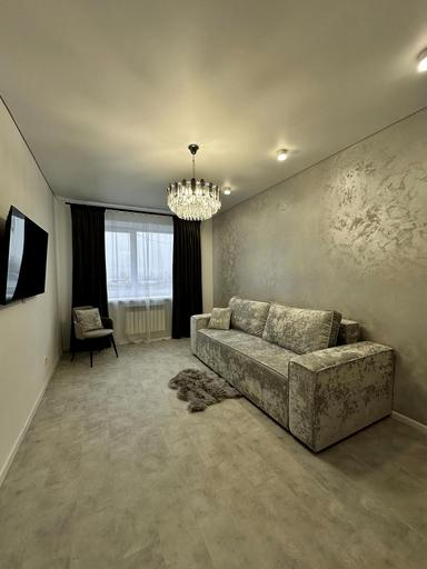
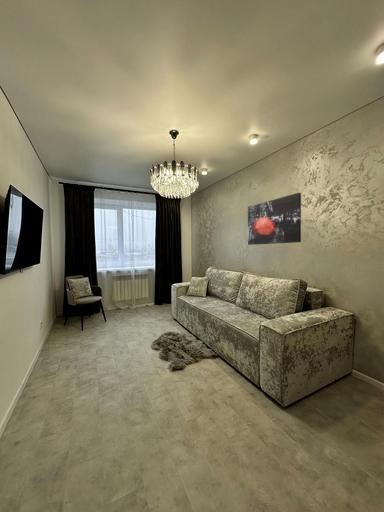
+ wall art [247,192,302,246]
